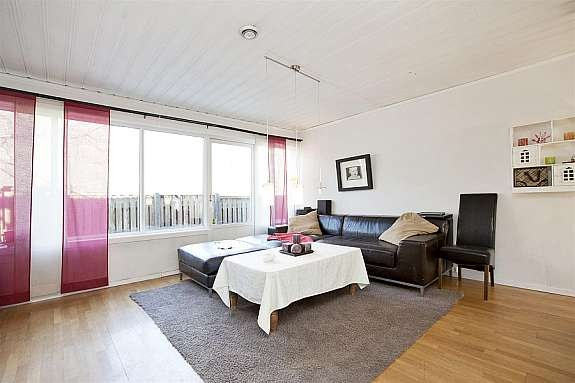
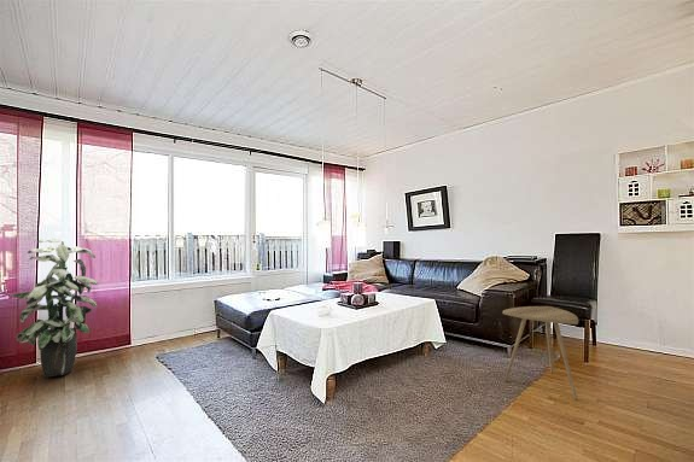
+ indoor plant [10,238,99,379]
+ side table [501,305,579,402]
